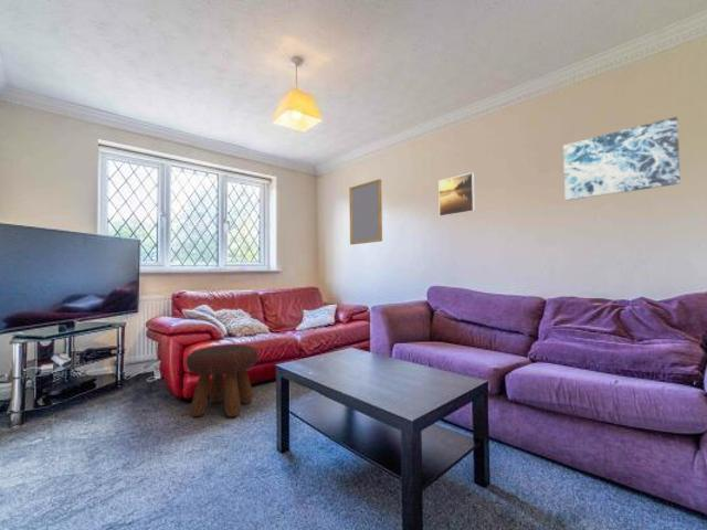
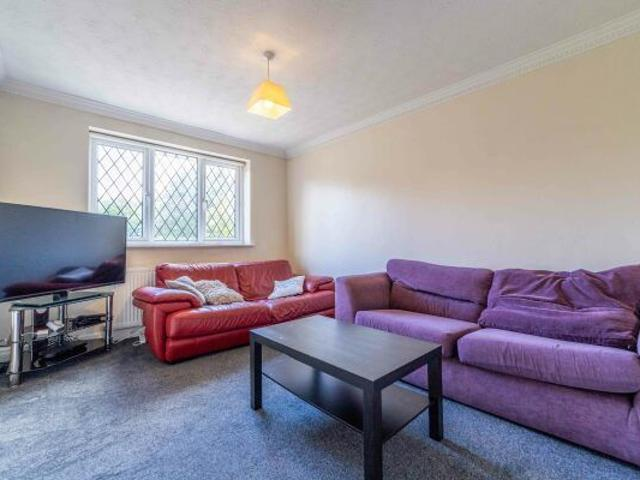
- home mirror [348,178,383,245]
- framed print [437,171,476,218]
- wall art [562,116,682,202]
- footstool [184,343,260,418]
